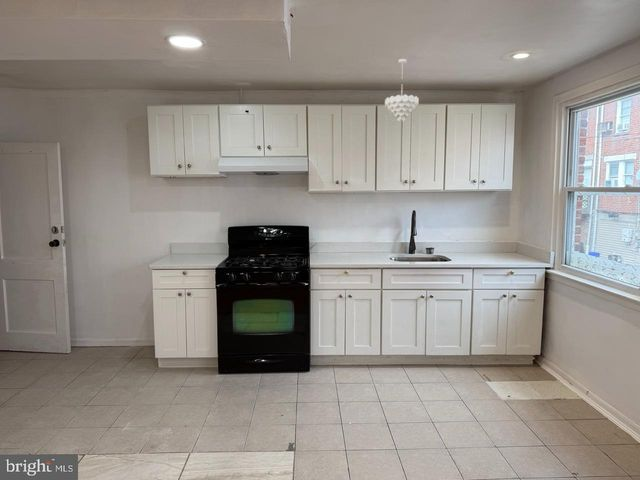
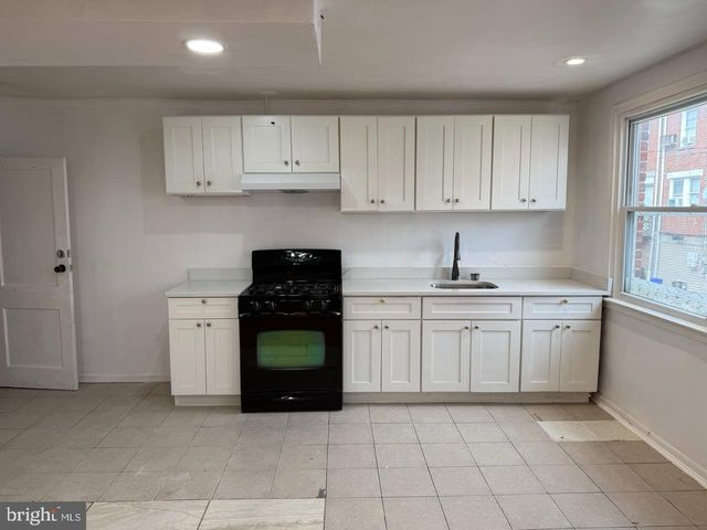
- pendant light [384,58,420,123]
